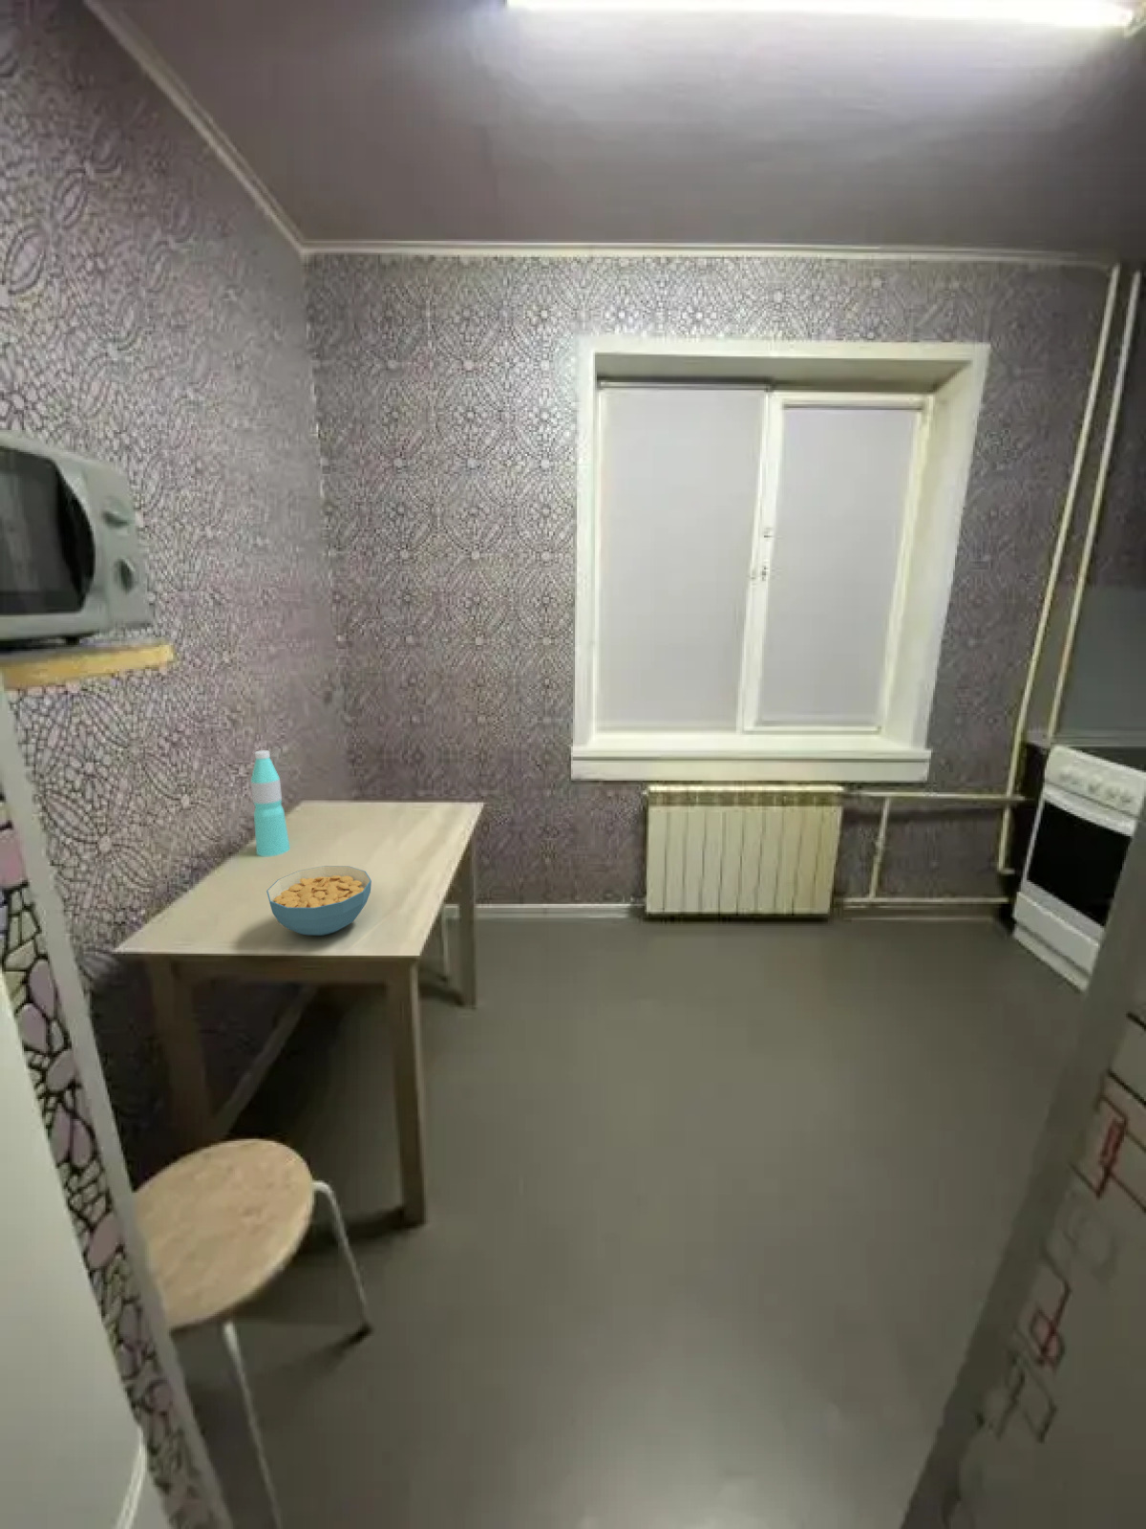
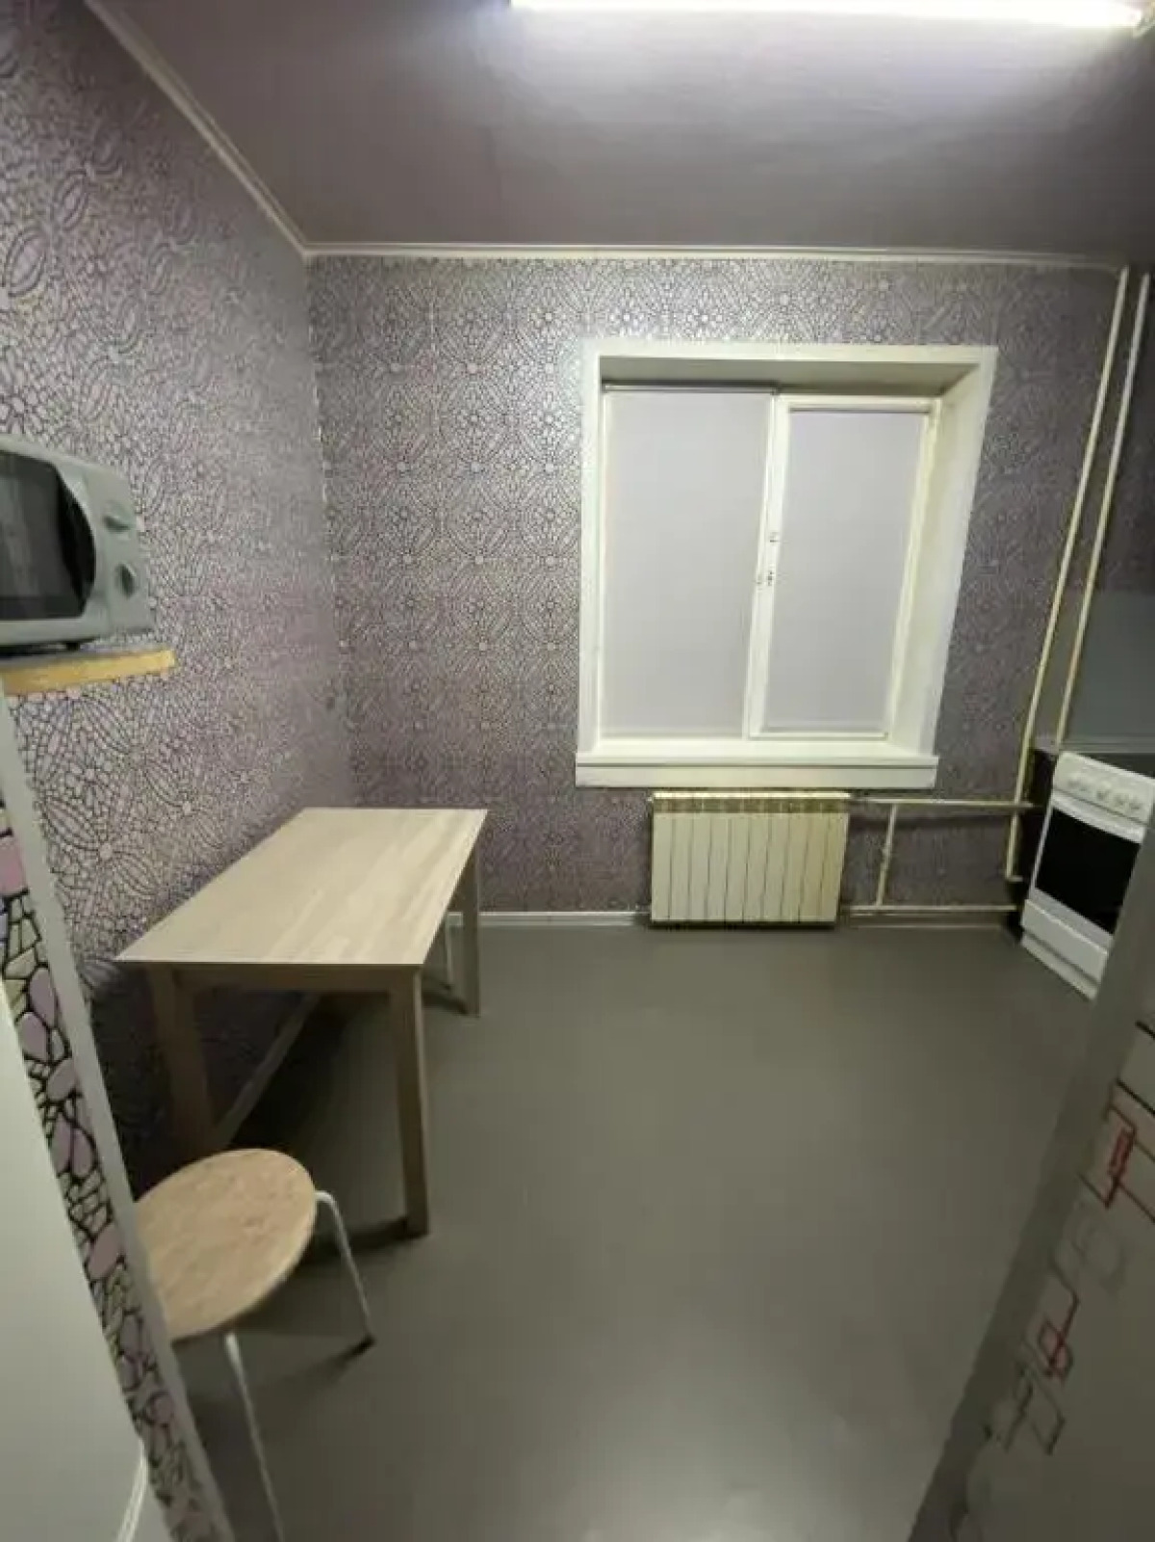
- cereal bowl [266,864,372,937]
- water bottle [250,749,291,857]
